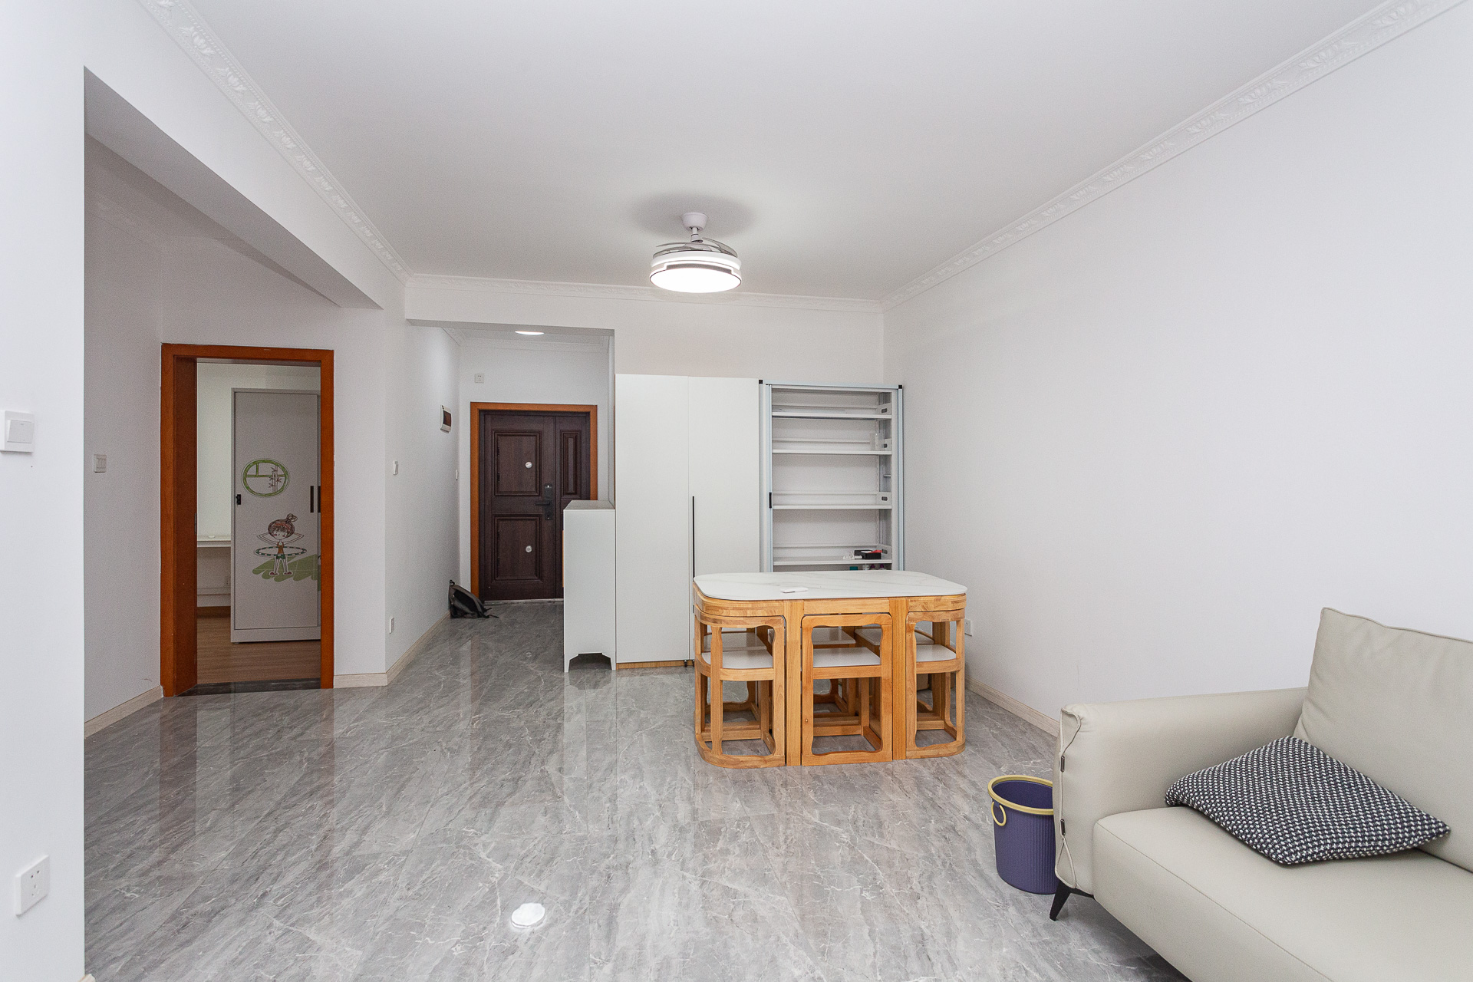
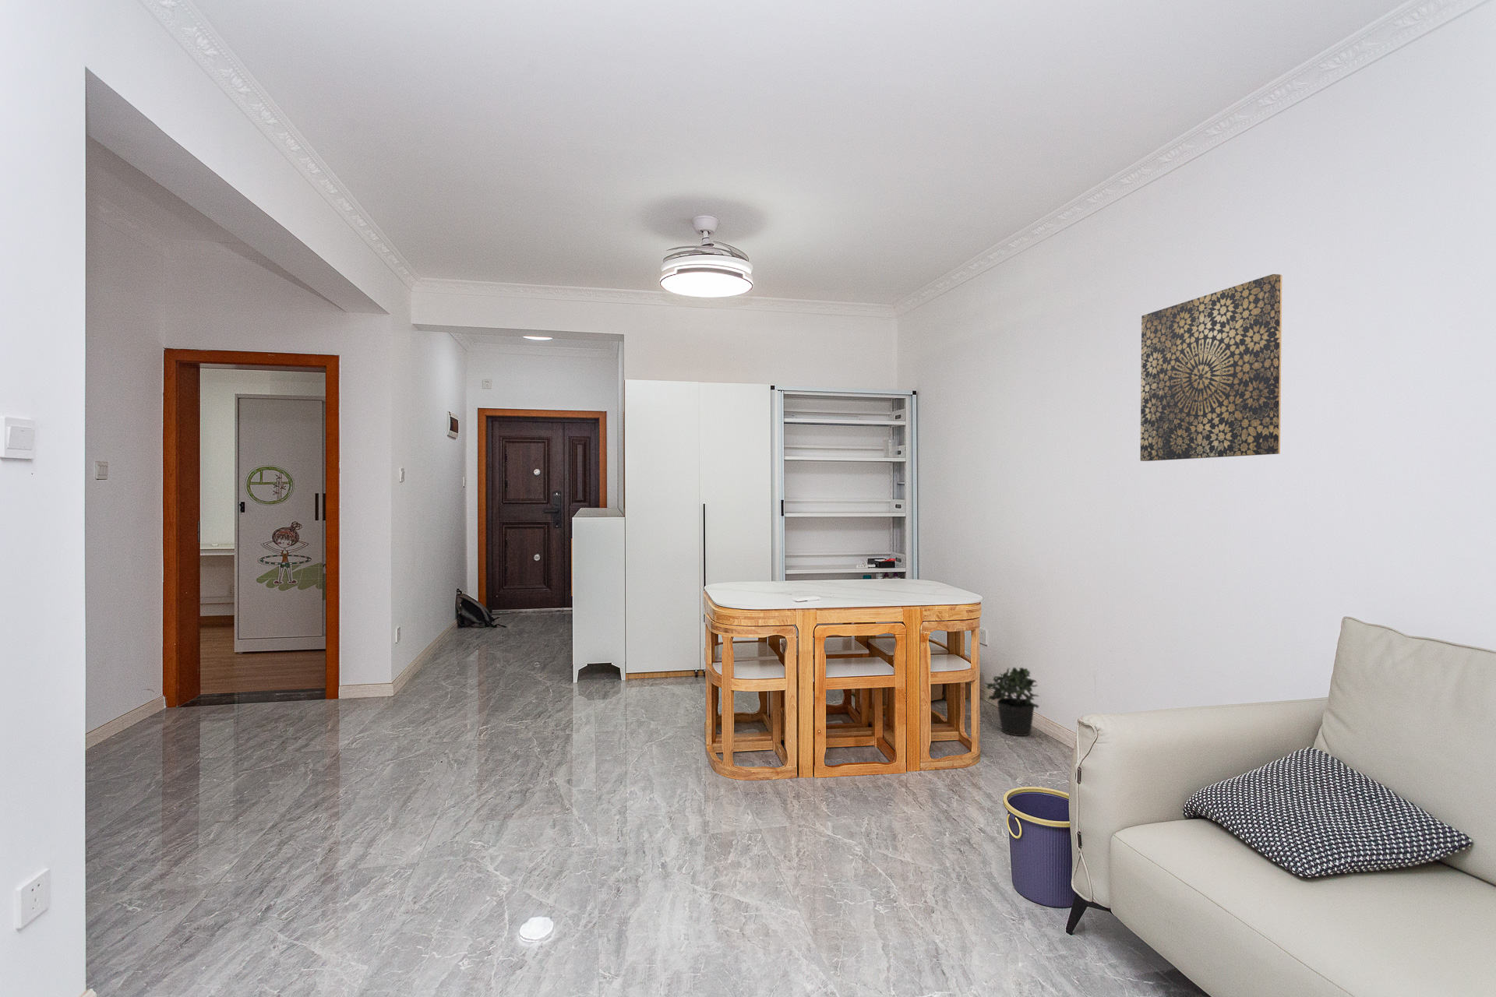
+ potted plant [985,667,1040,737]
+ wall art [1139,274,1282,462]
